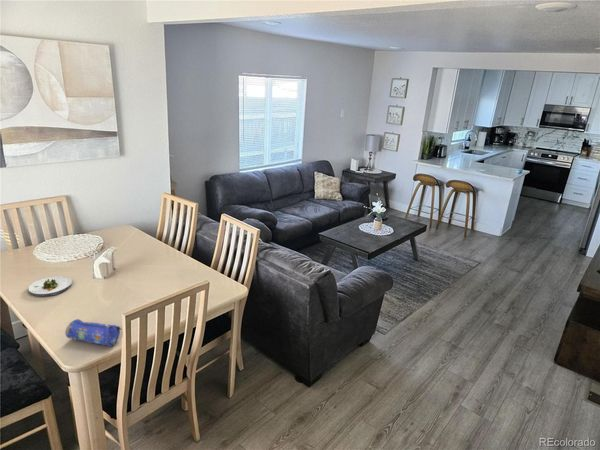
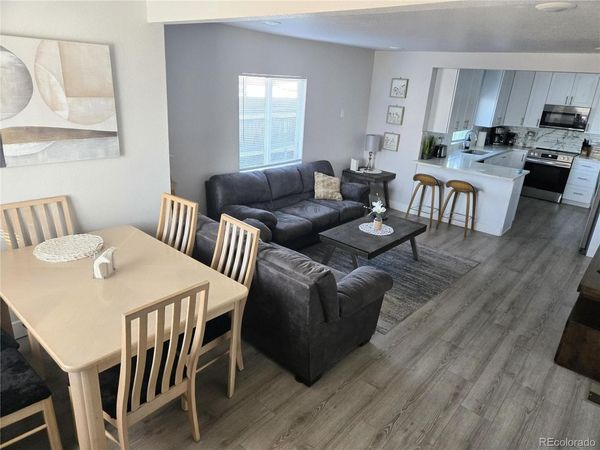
- salad plate [27,275,73,297]
- pencil case [64,318,122,348]
